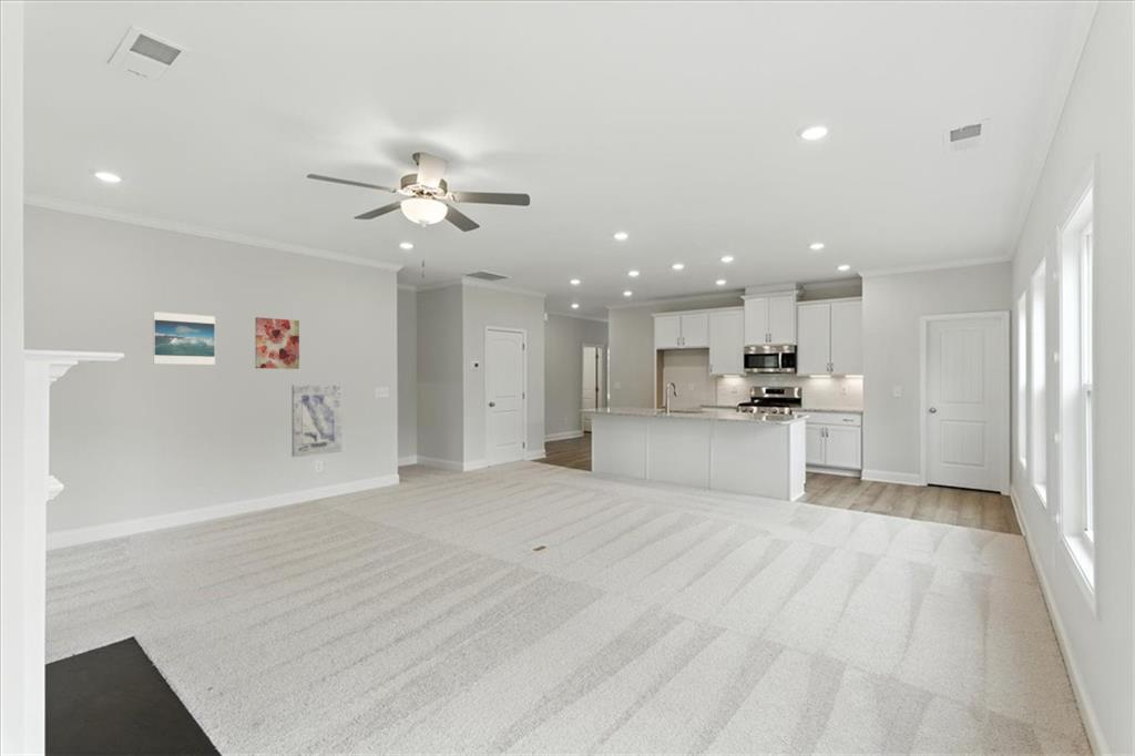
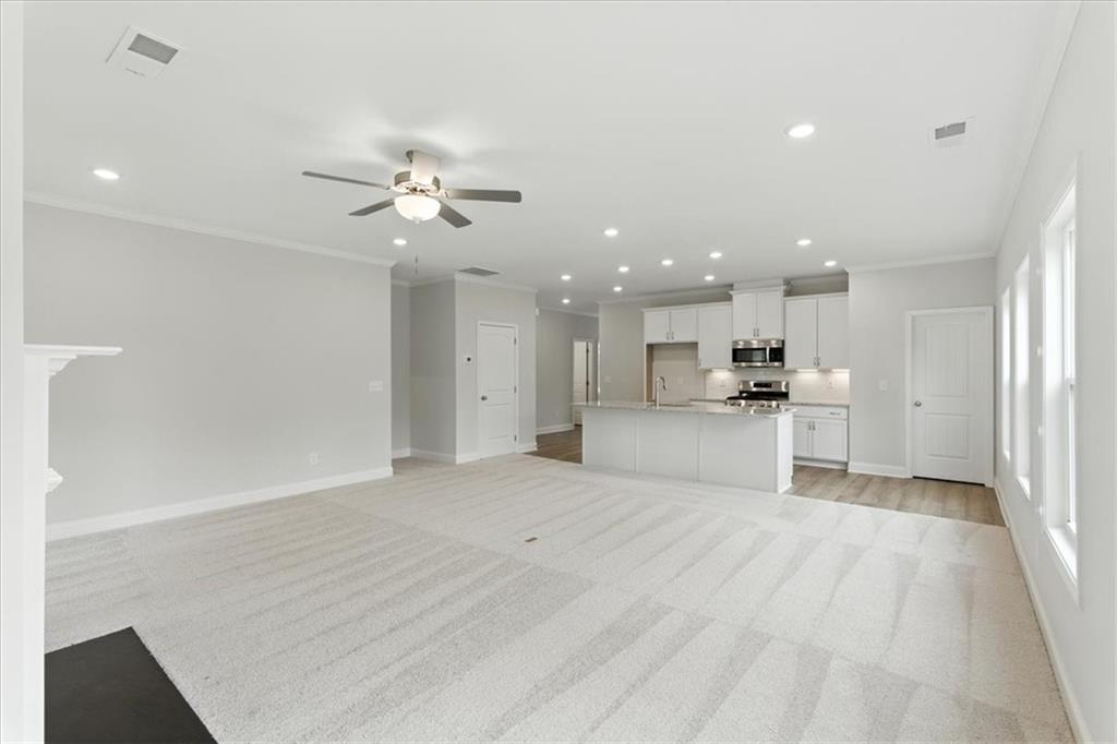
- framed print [152,310,216,366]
- wall art [292,384,342,458]
- wall art [254,316,300,370]
